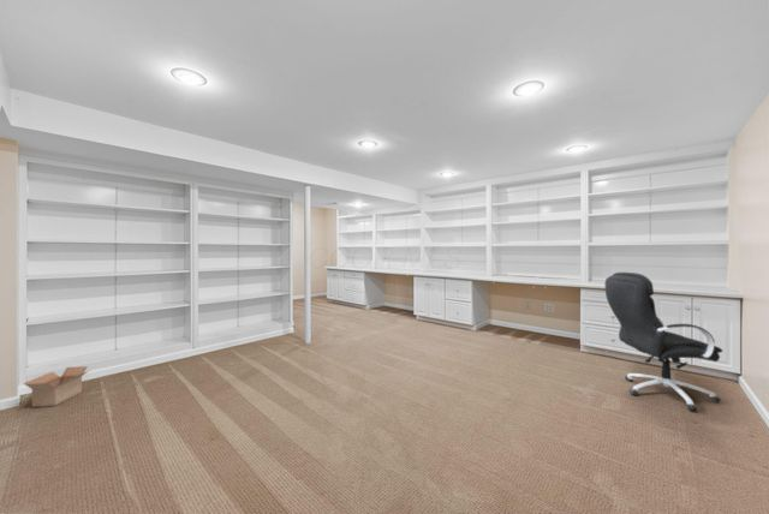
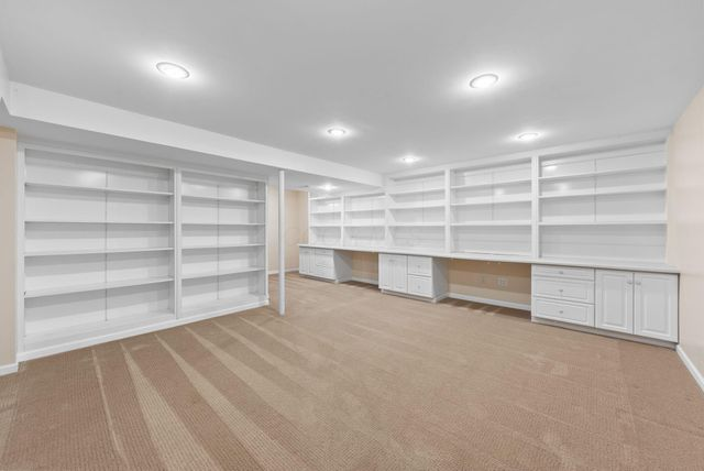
- cardboard box [22,365,89,408]
- office chair [603,271,723,412]
